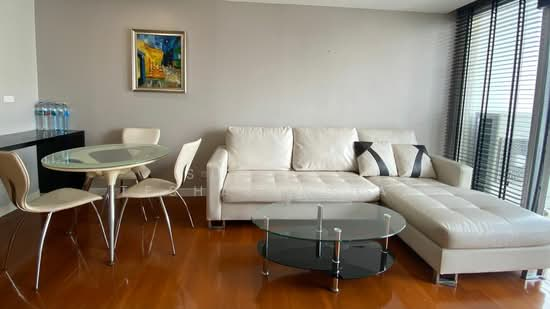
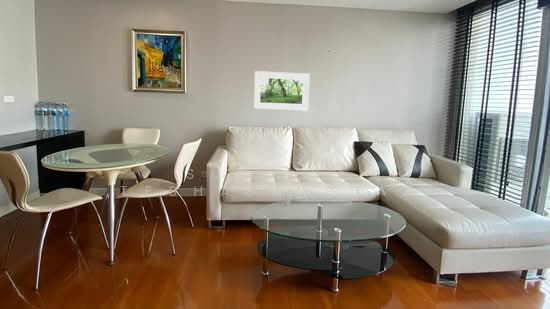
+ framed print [253,70,311,112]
